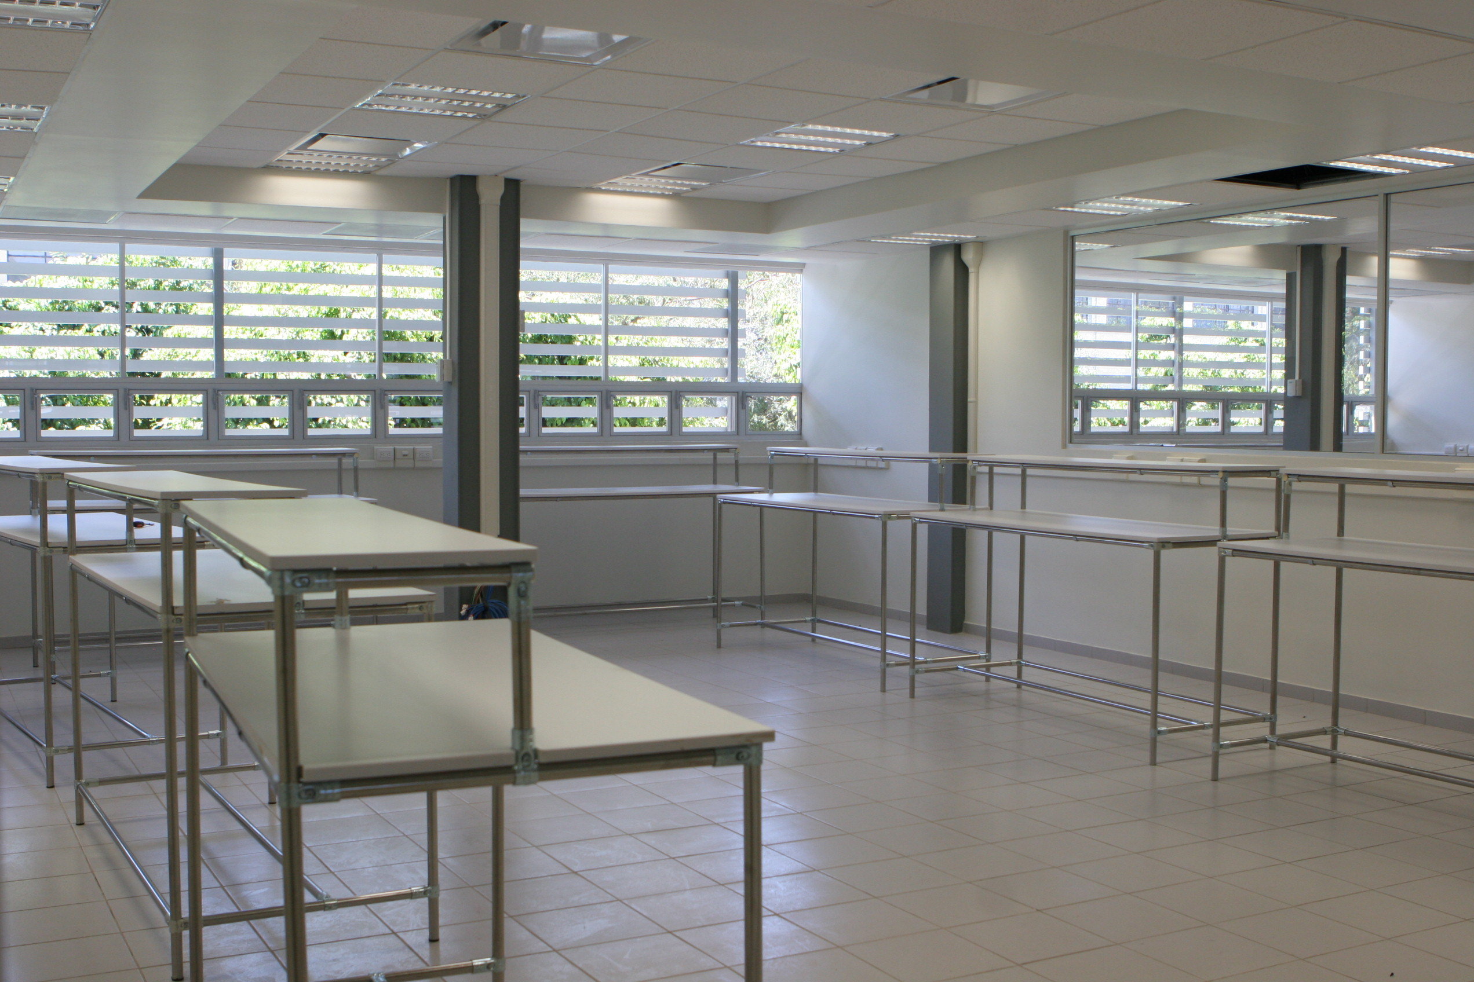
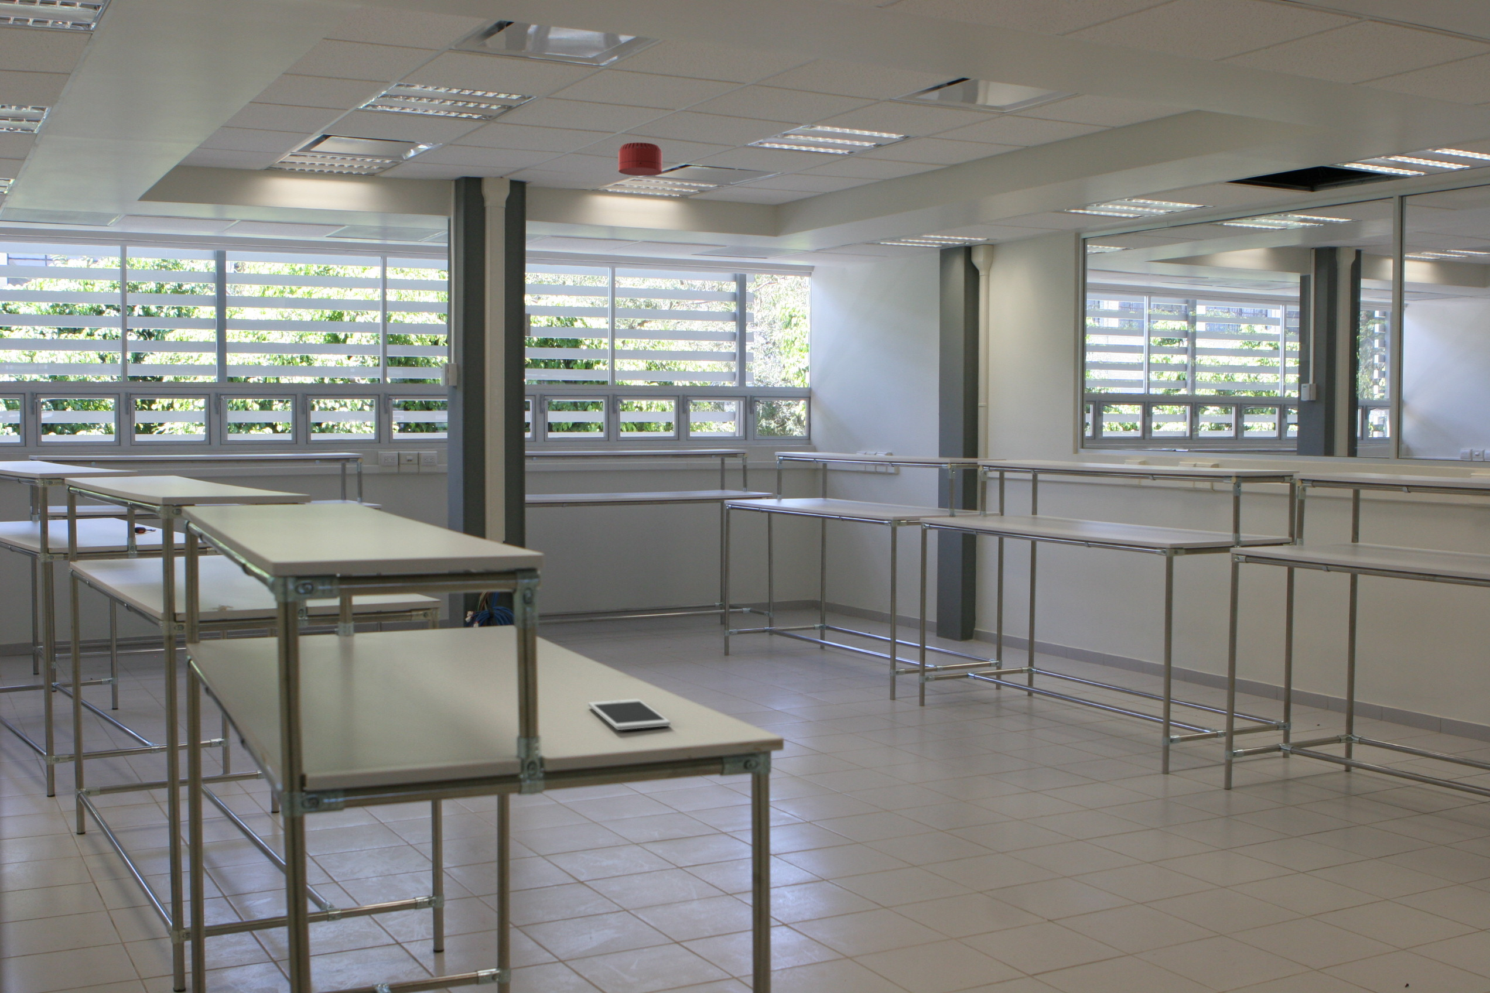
+ smoke detector [618,142,663,176]
+ cell phone [588,698,671,730]
